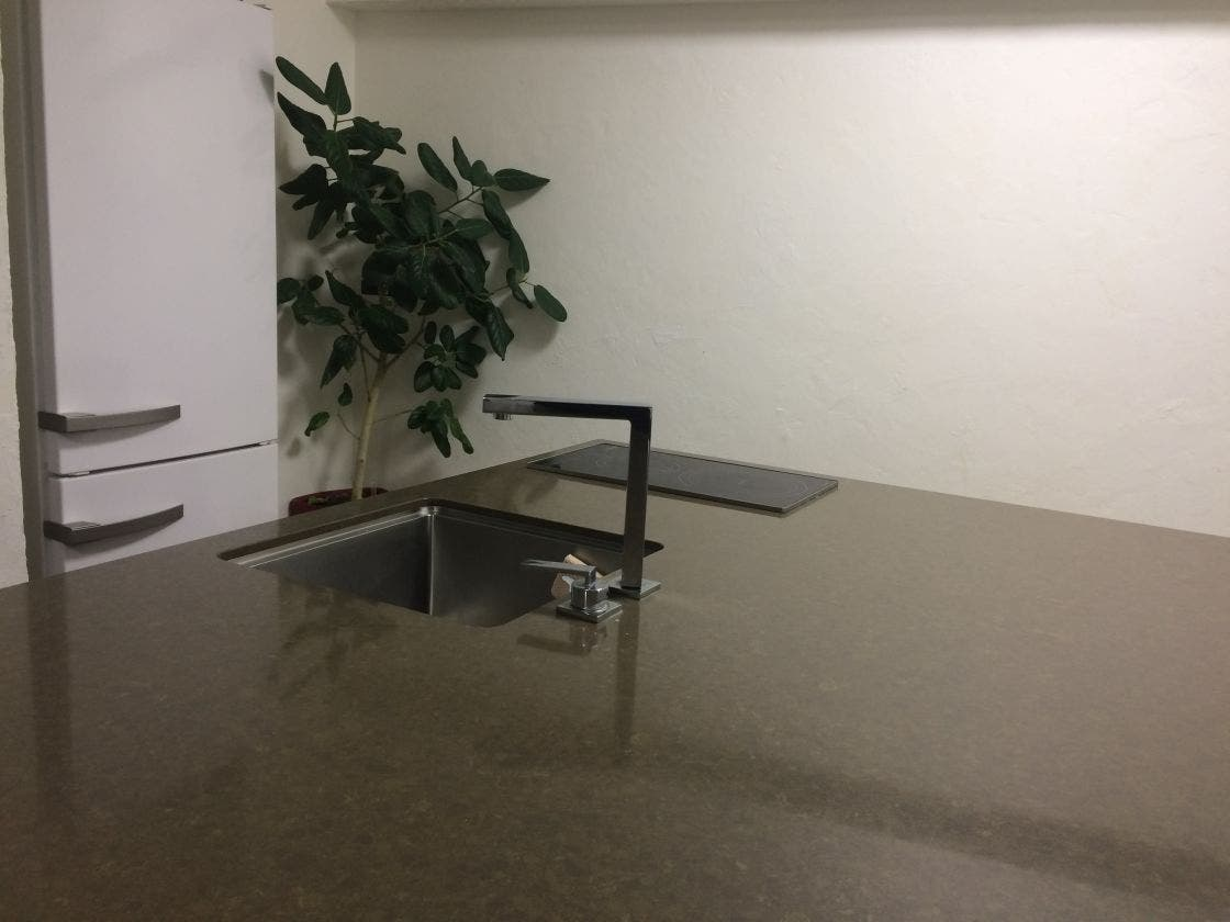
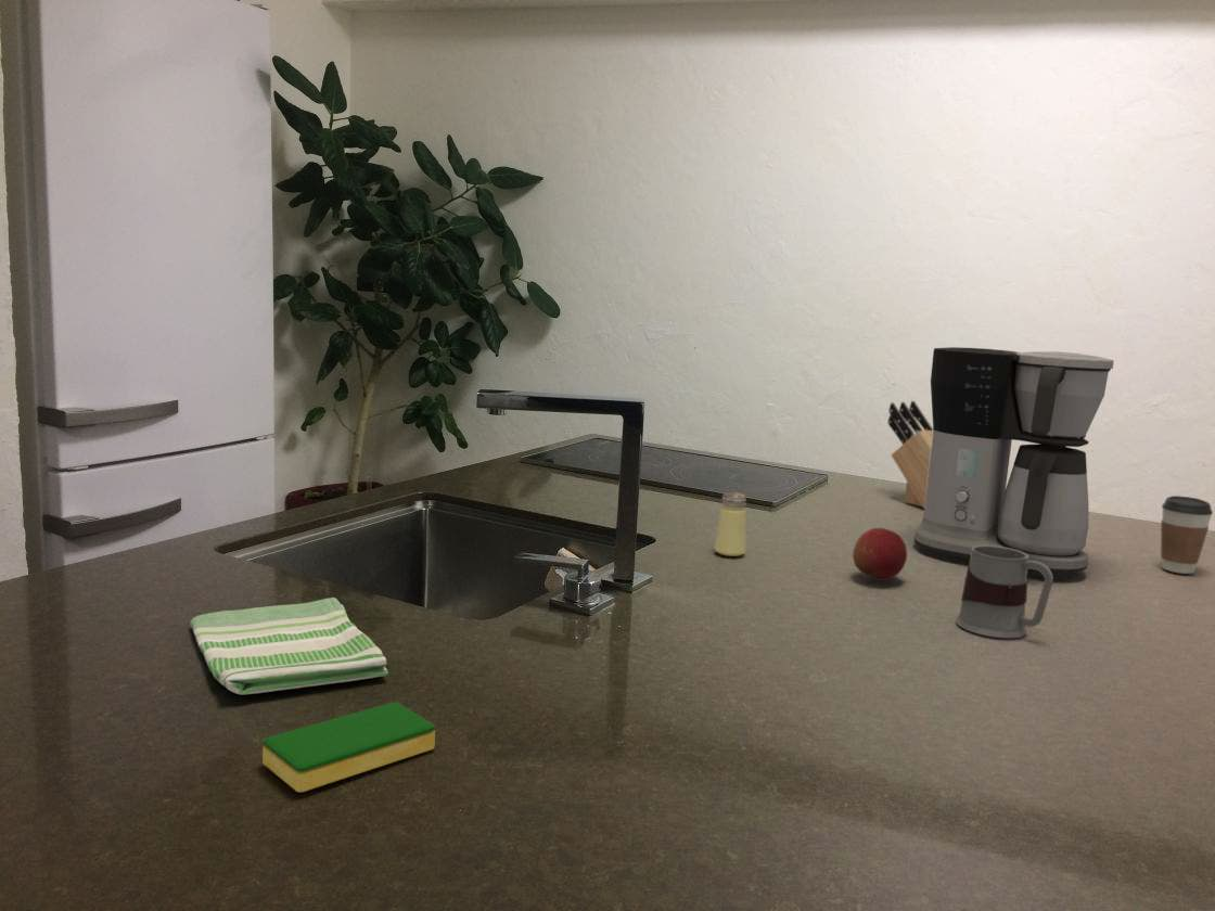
+ coffee maker [912,346,1115,580]
+ apple [852,527,908,582]
+ dish towel [189,596,389,696]
+ saltshaker [714,491,747,557]
+ coffee cup [1160,495,1214,575]
+ dish sponge [261,701,436,793]
+ mug [955,546,1054,639]
+ knife block [886,400,933,510]
